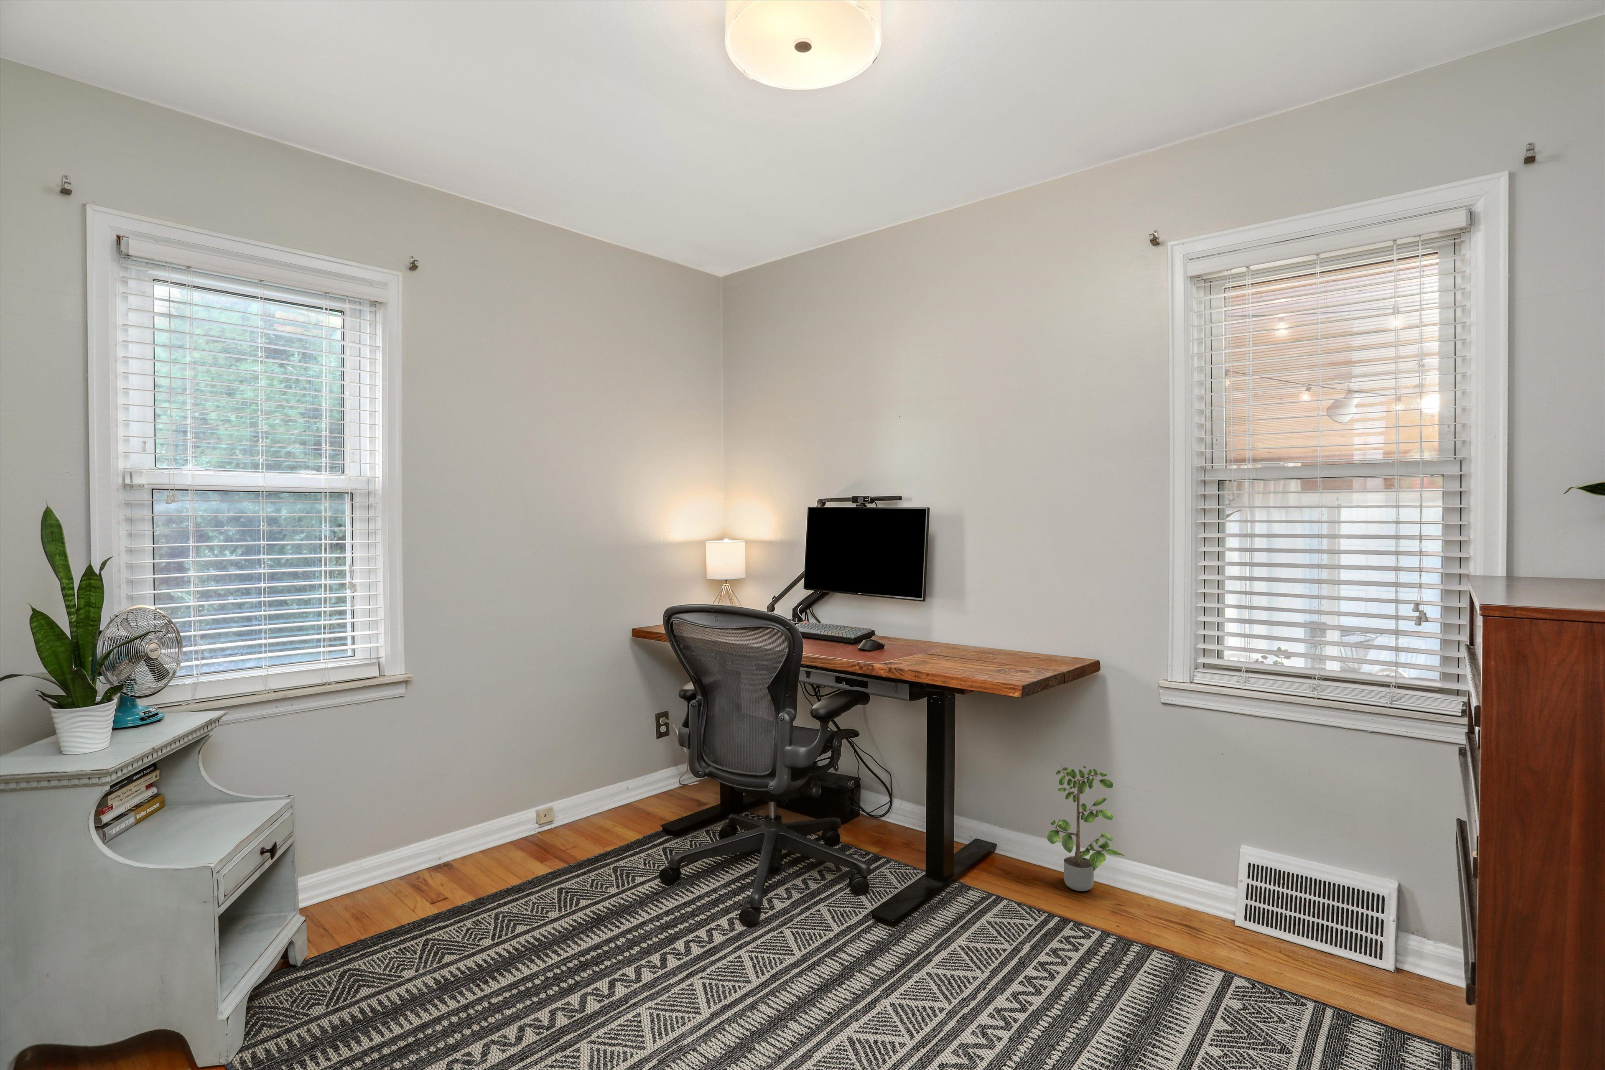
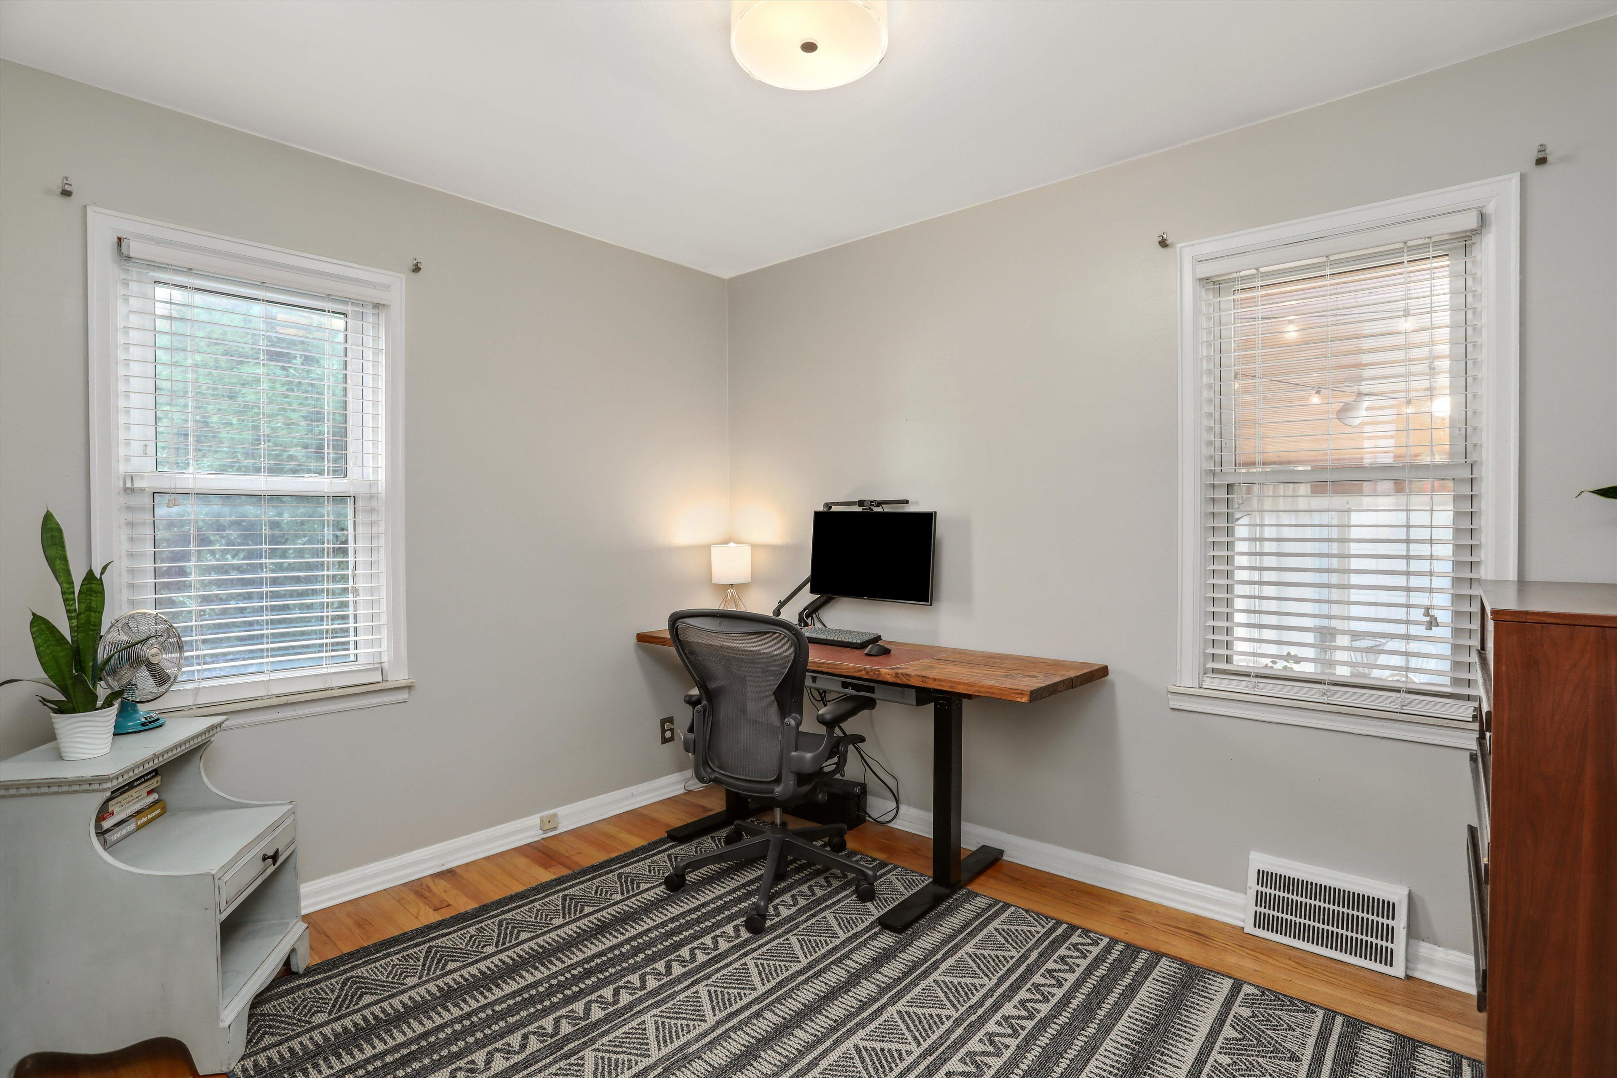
- potted plant [1046,763,1126,892]
